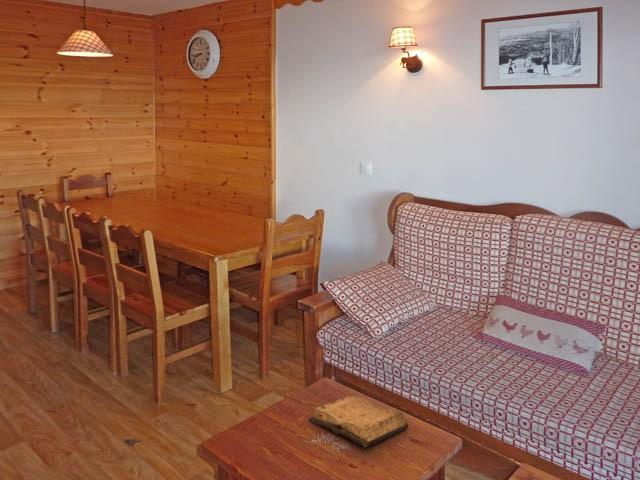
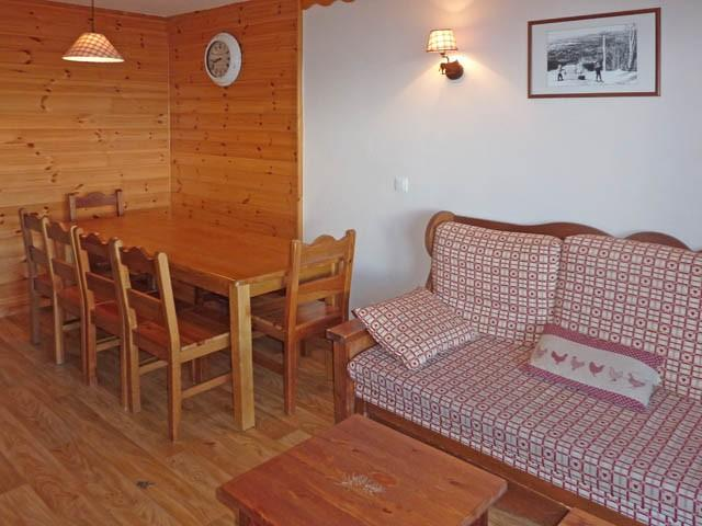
- diary [308,393,409,449]
